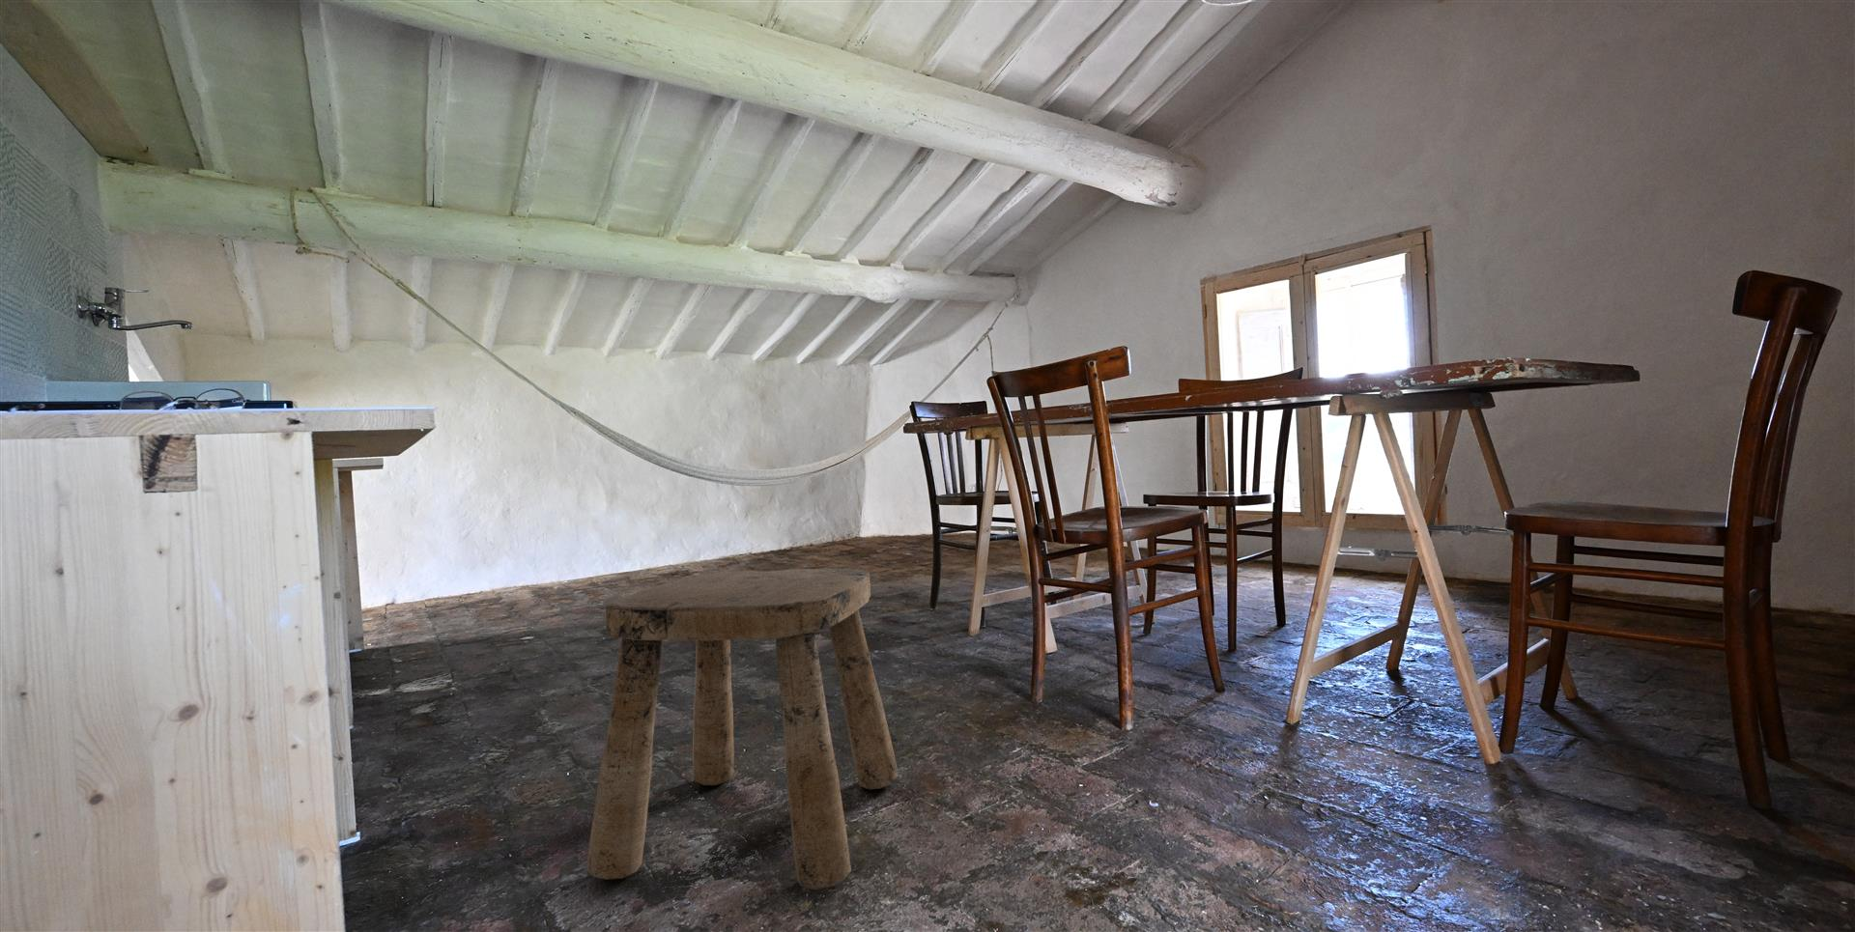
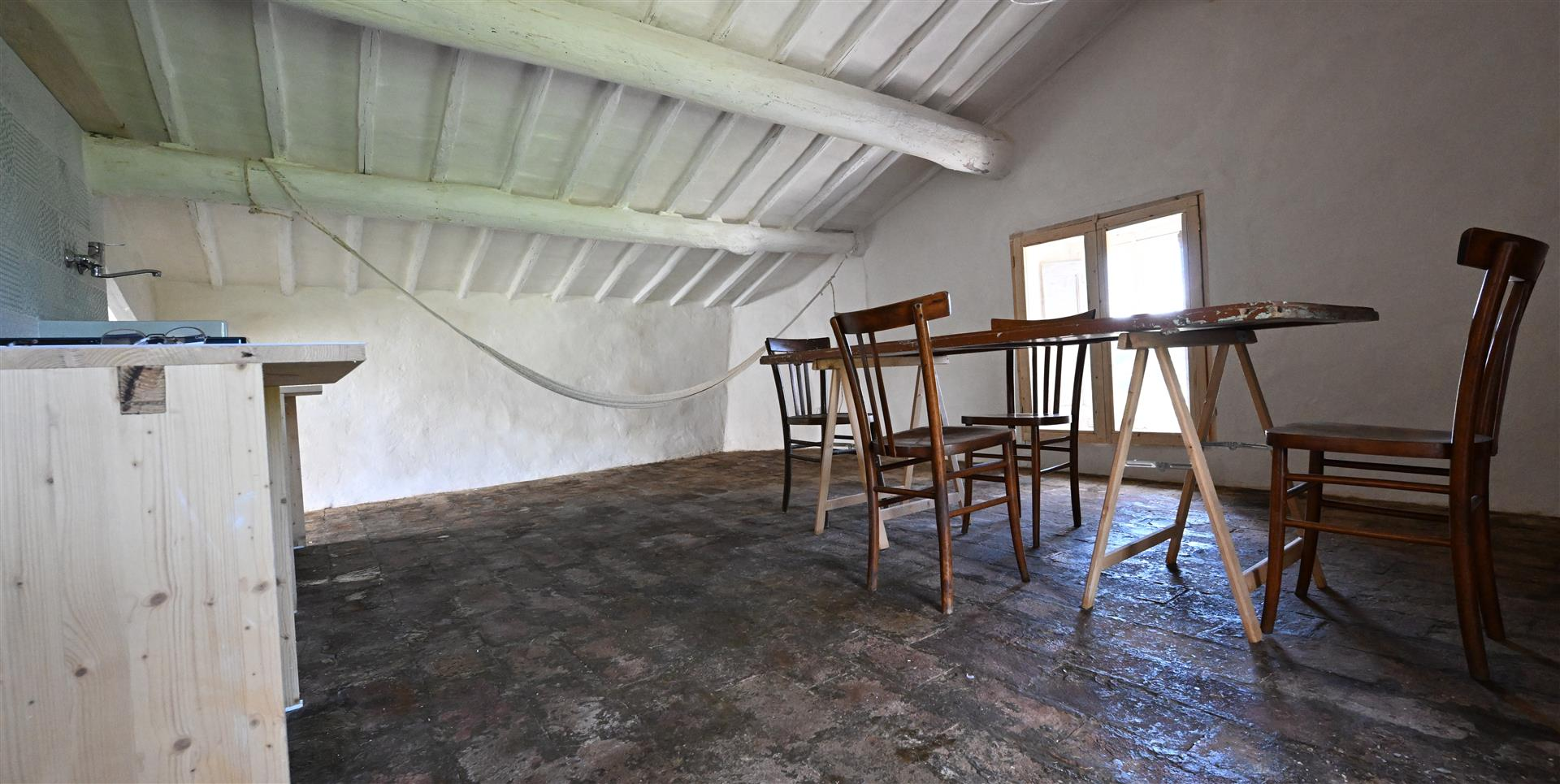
- stool [585,568,899,890]
